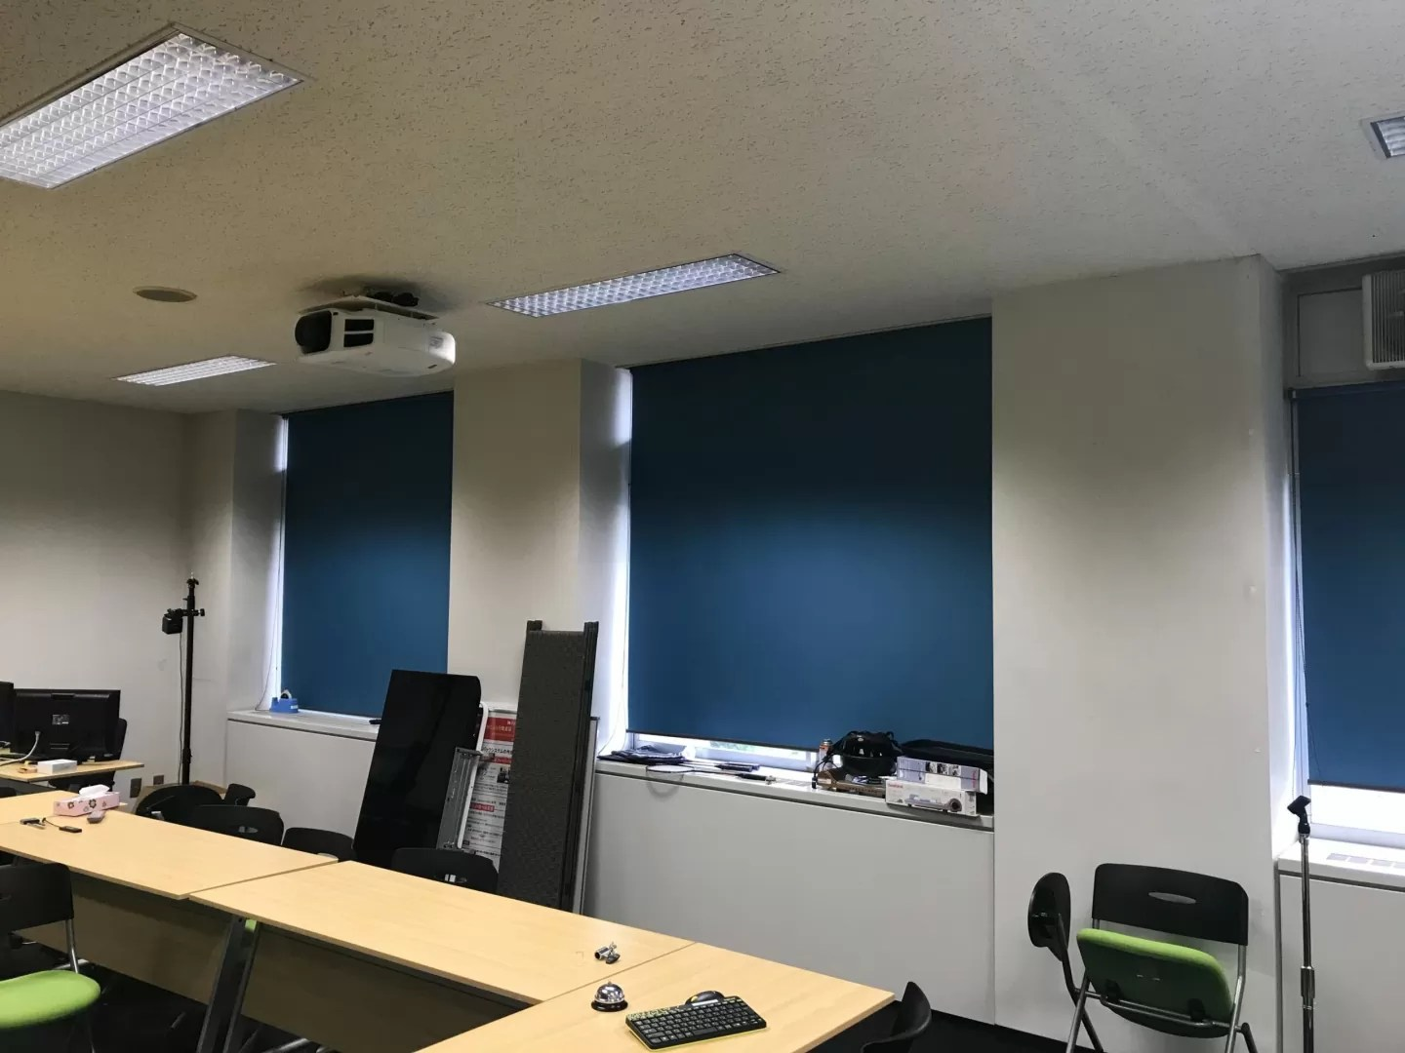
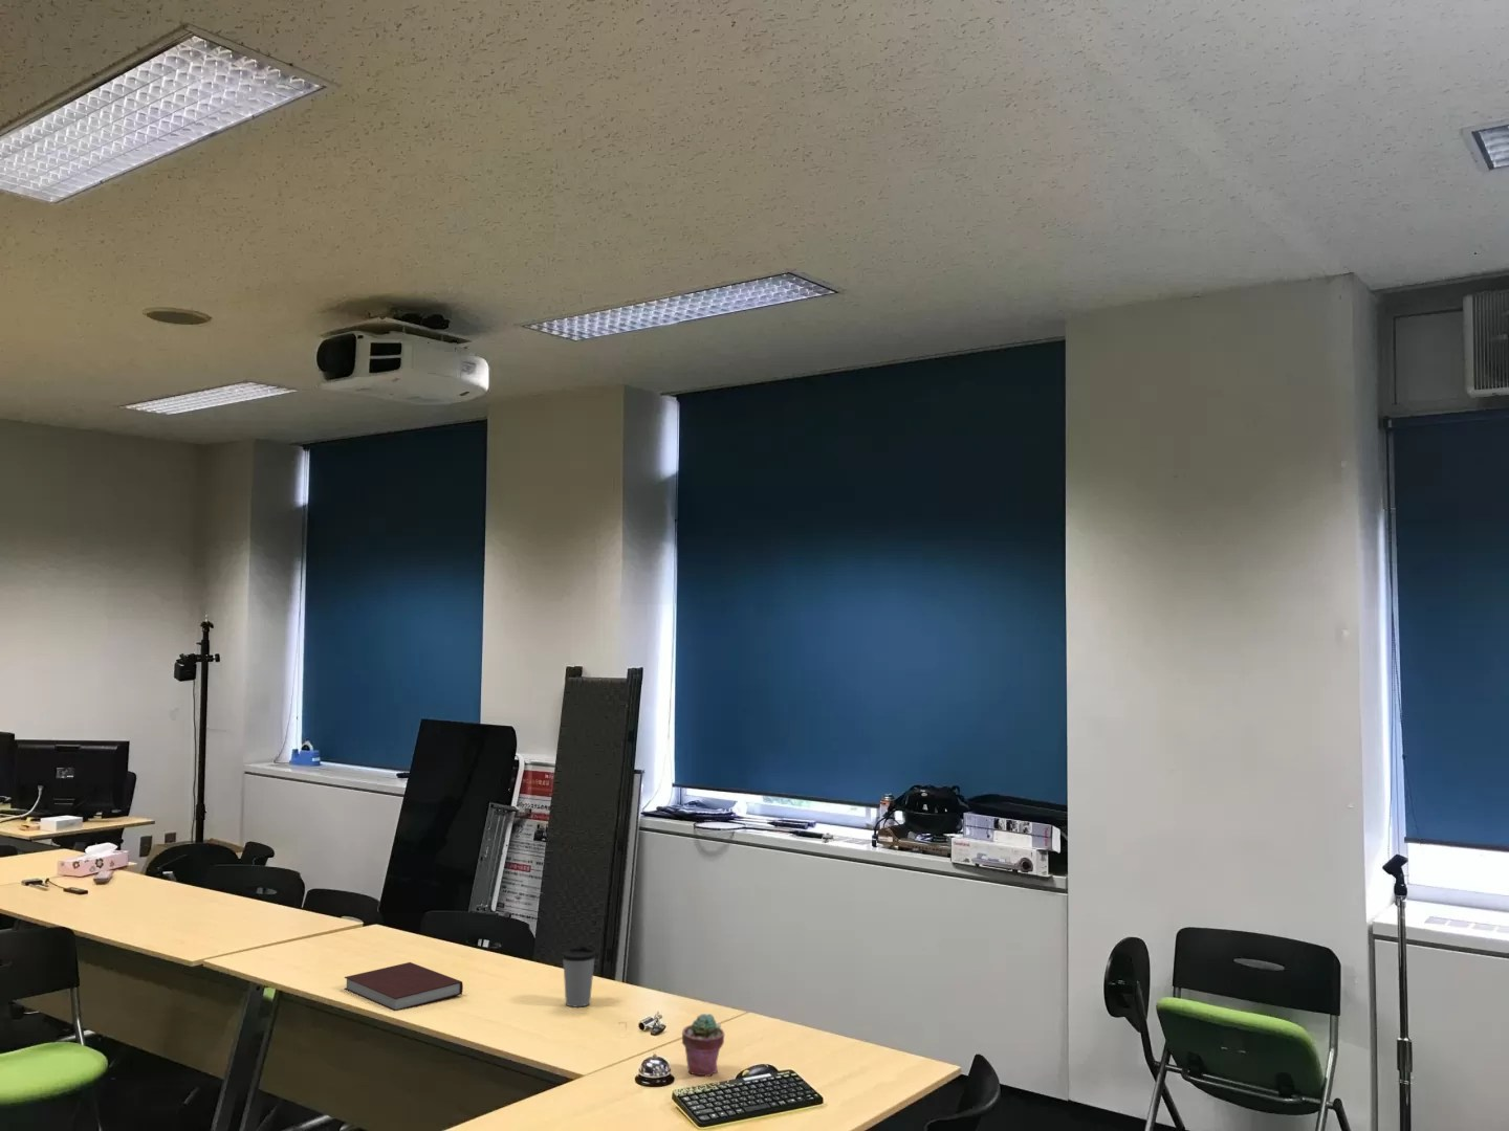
+ coffee cup [561,946,596,1009]
+ potted succulent [681,1012,725,1078]
+ notebook [342,961,465,1012]
